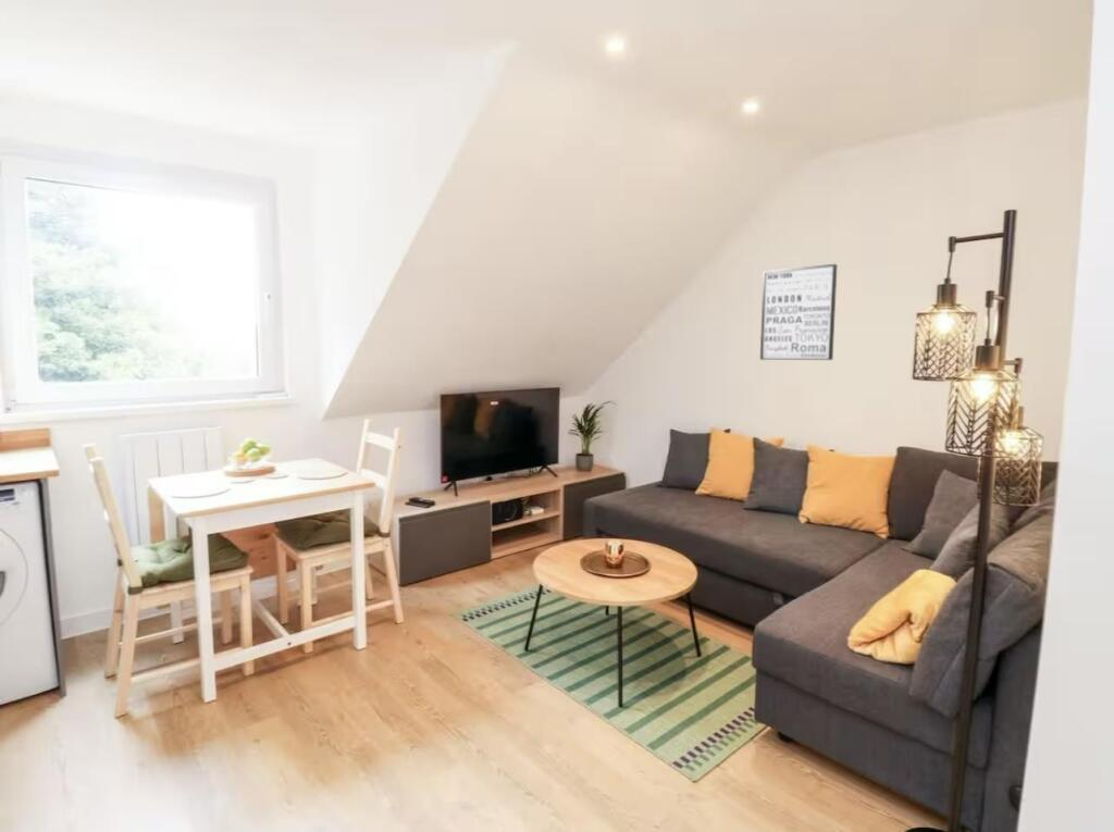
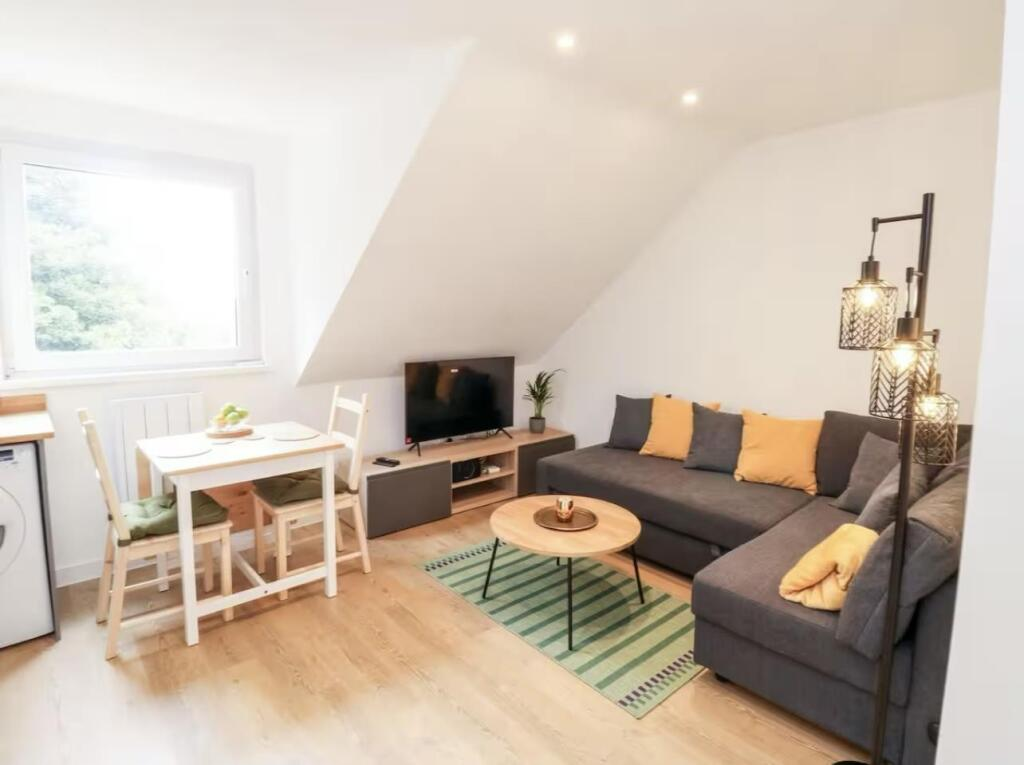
- wall art [759,263,839,361]
